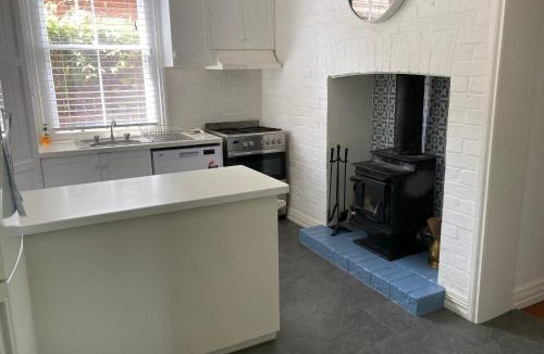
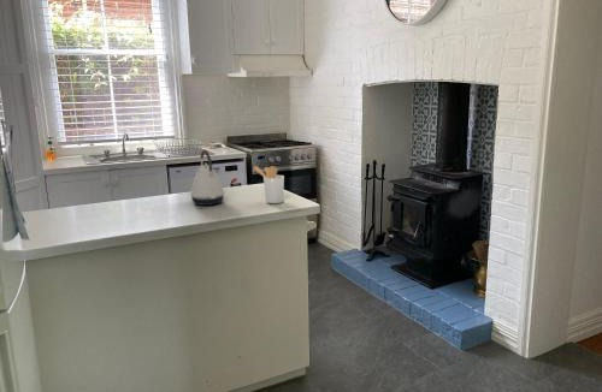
+ kettle [189,149,225,207]
+ utensil holder [253,165,285,204]
